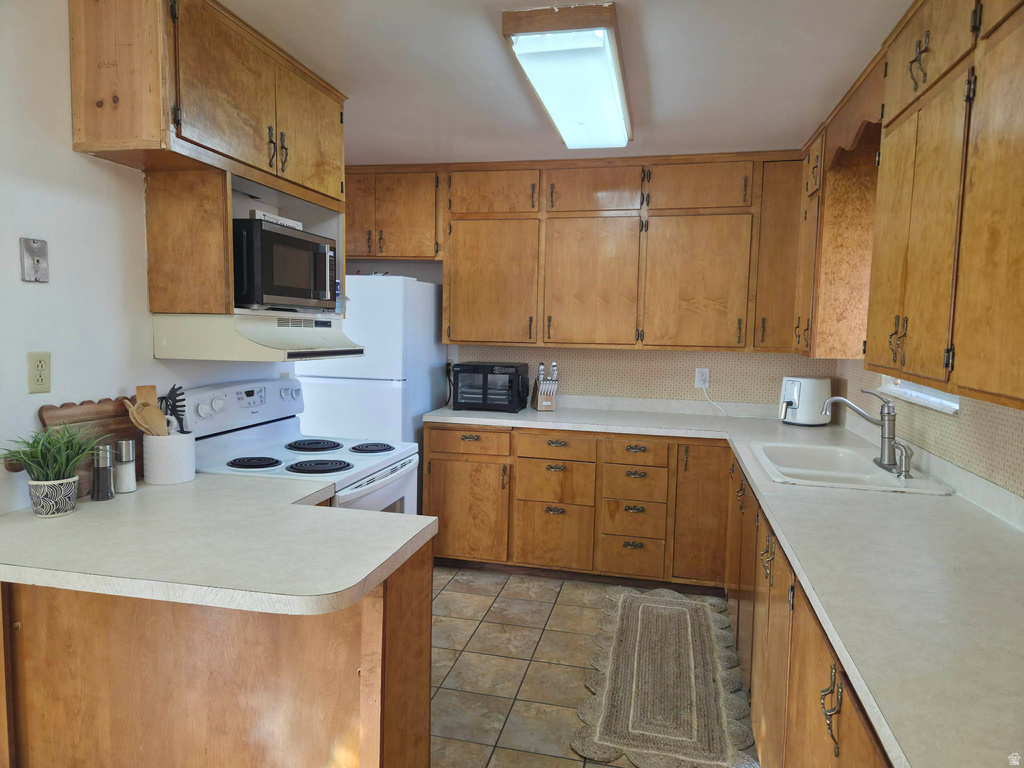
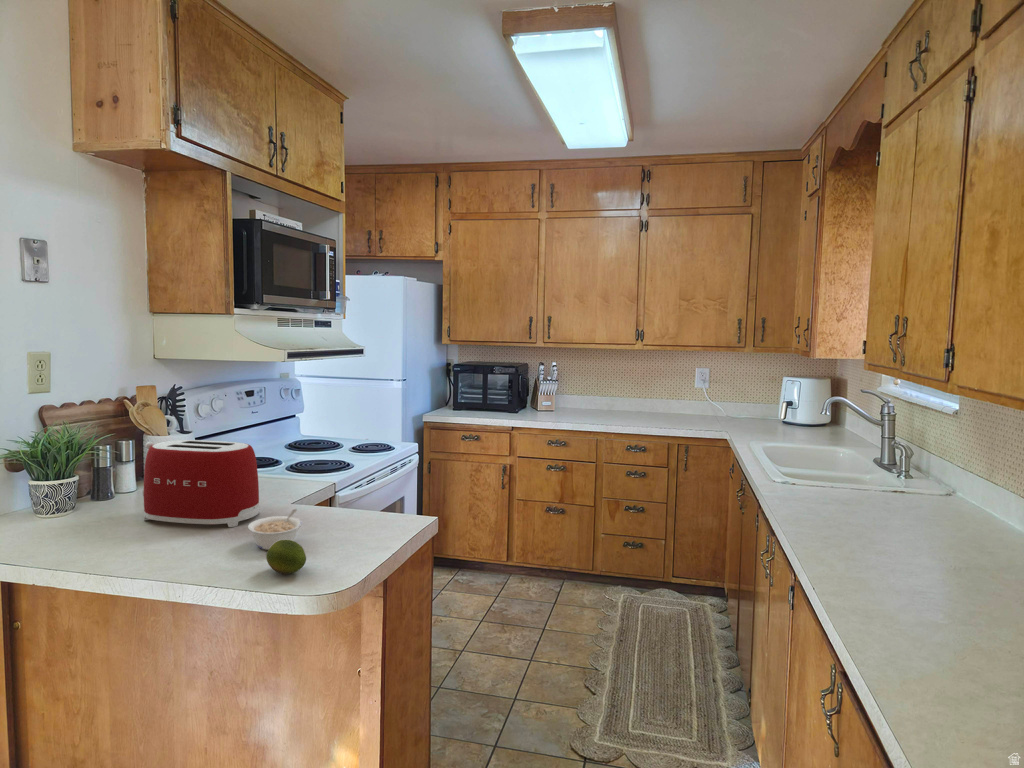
+ fruit [265,539,307,575]
+ toaster [142,439,260,528]
+ legume [247,508,303,551]
